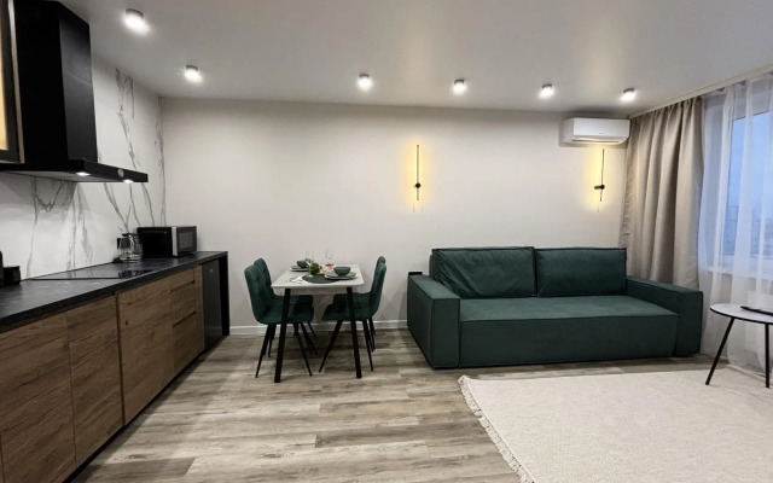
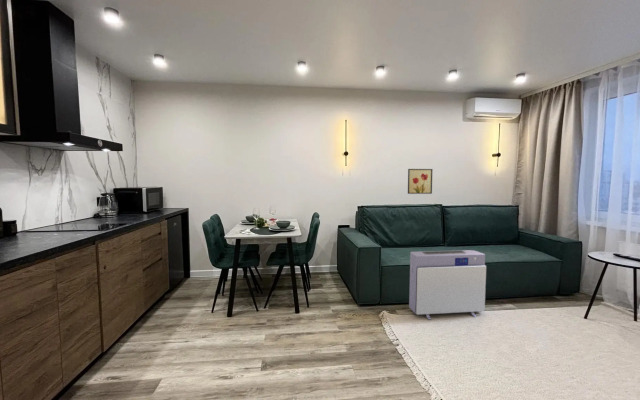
+ wall art [407,168,433,195]
+ air purifier [408,249,487,321]
